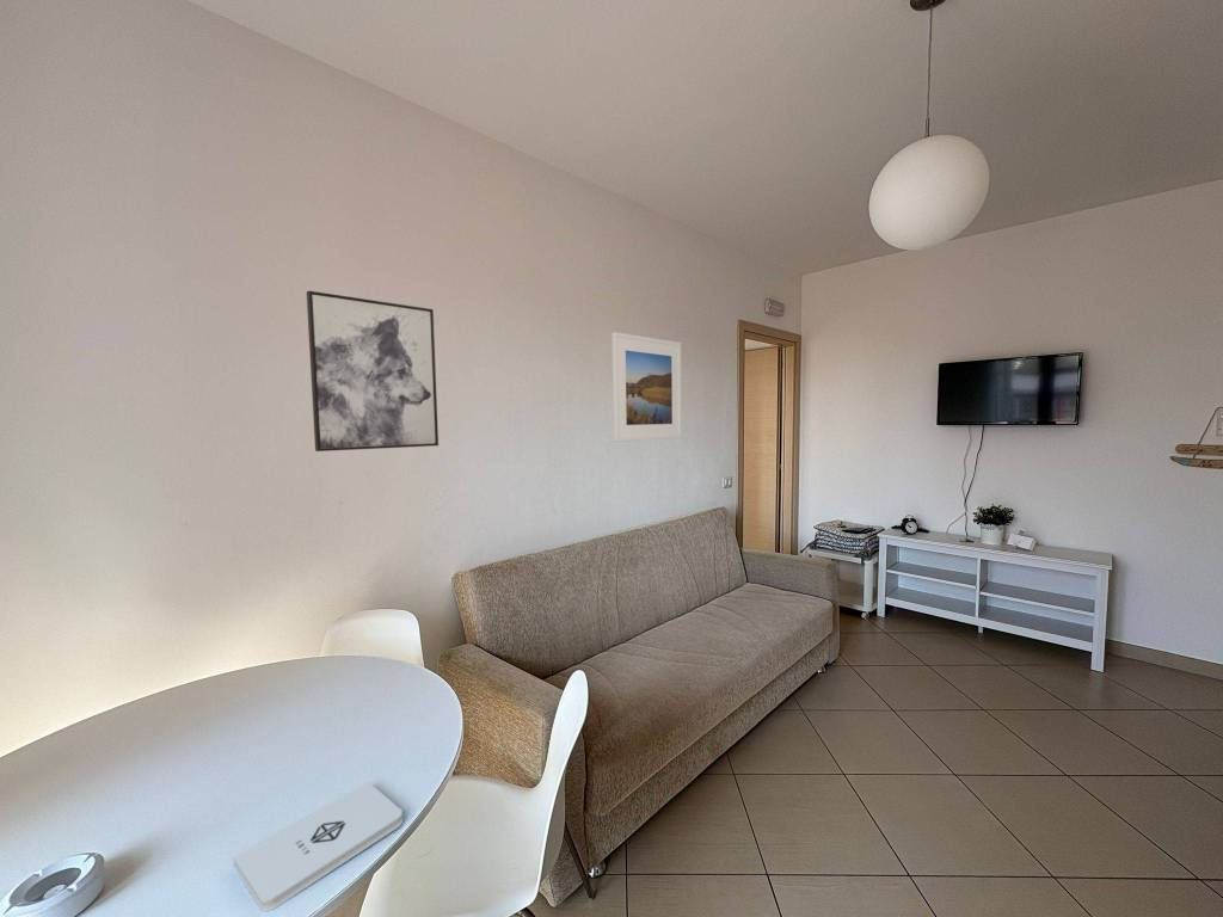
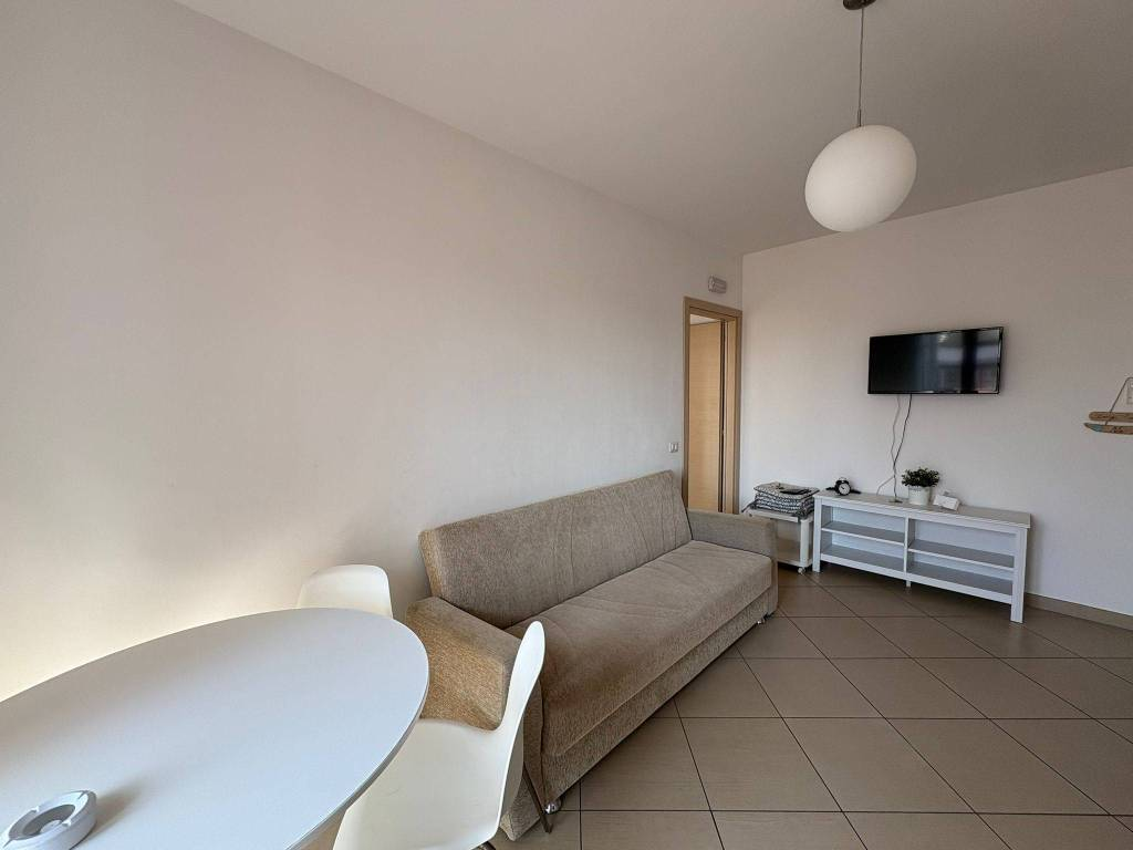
- wall art [306,289,440,453]
- notepad [232,781,404,912]
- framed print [610,331,683,443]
